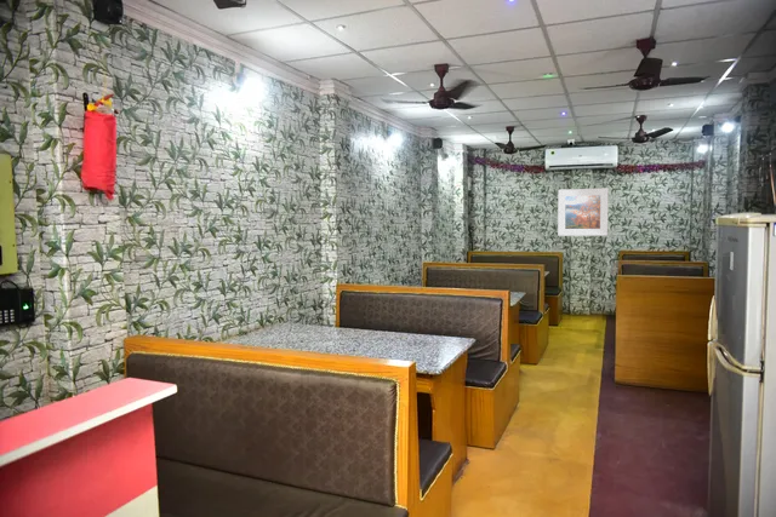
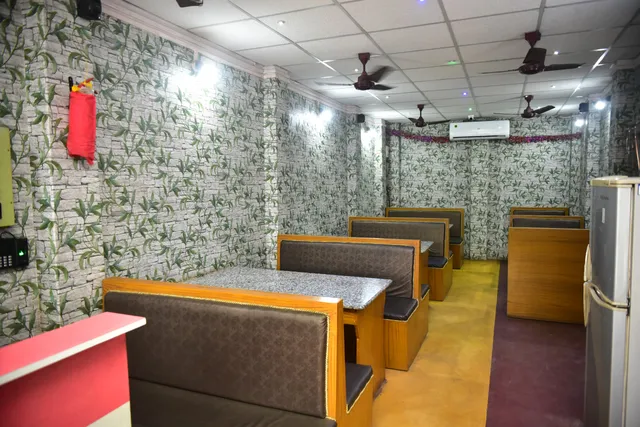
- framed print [557,186,610,237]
